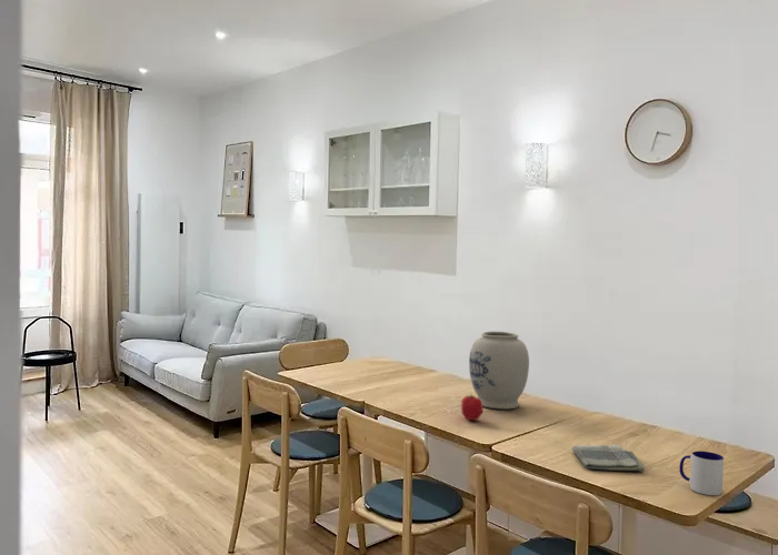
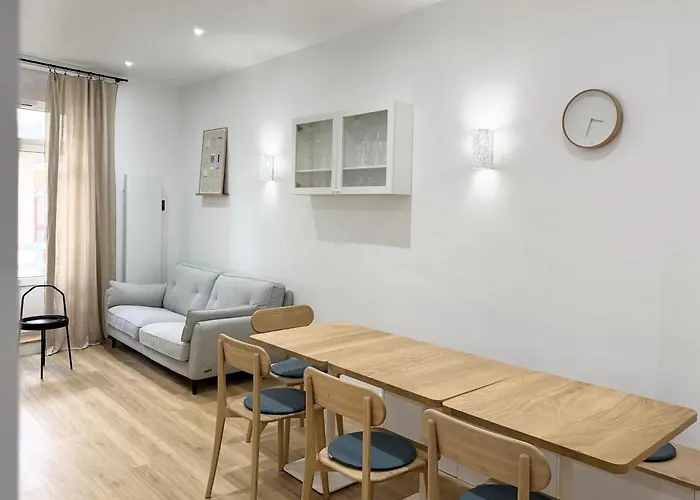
- vase [468,331,530,411]
- dish towel [571,444,646,473]
- mug [678,450,725,496]
- fruit [460,393,485,422]
